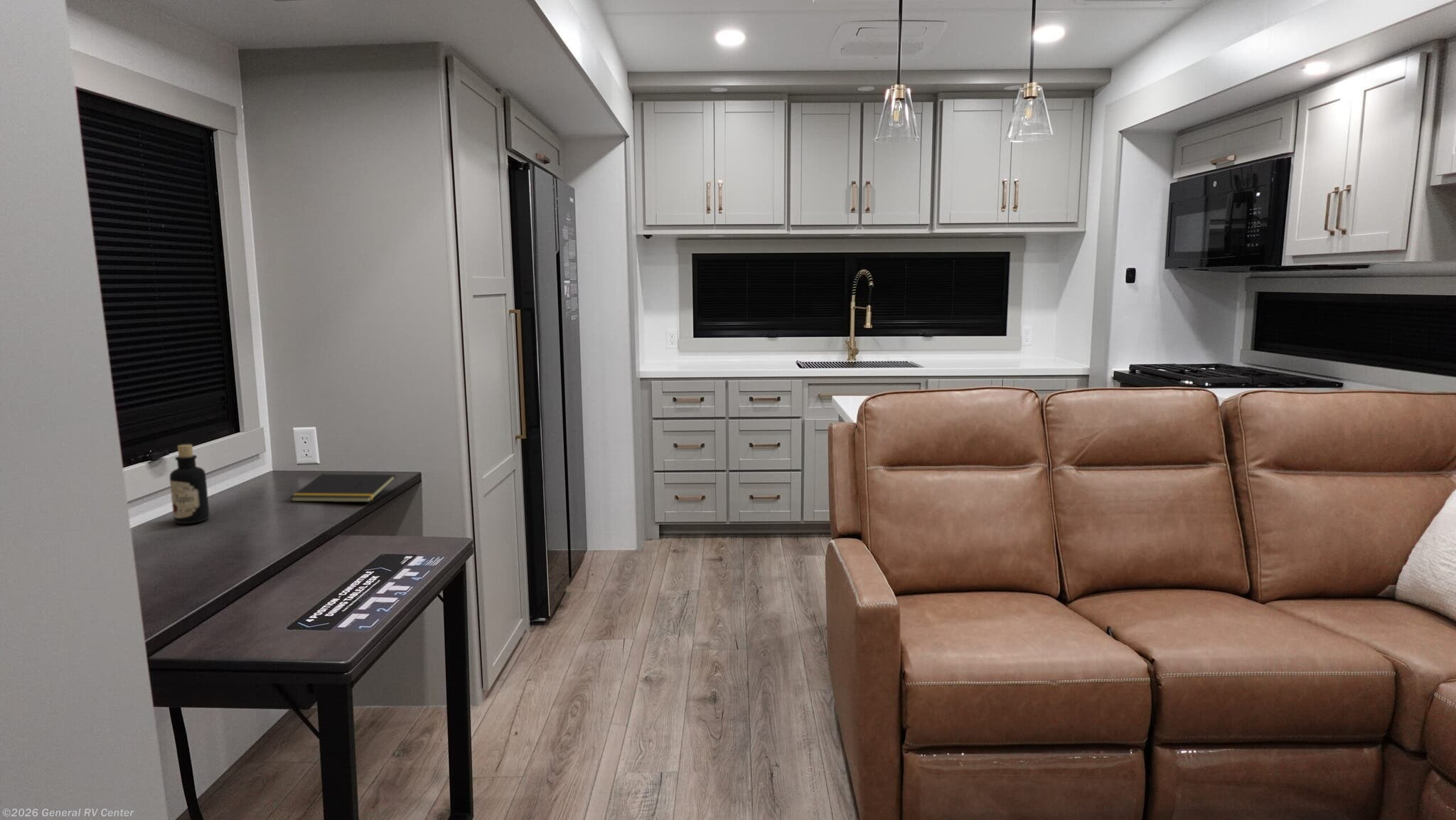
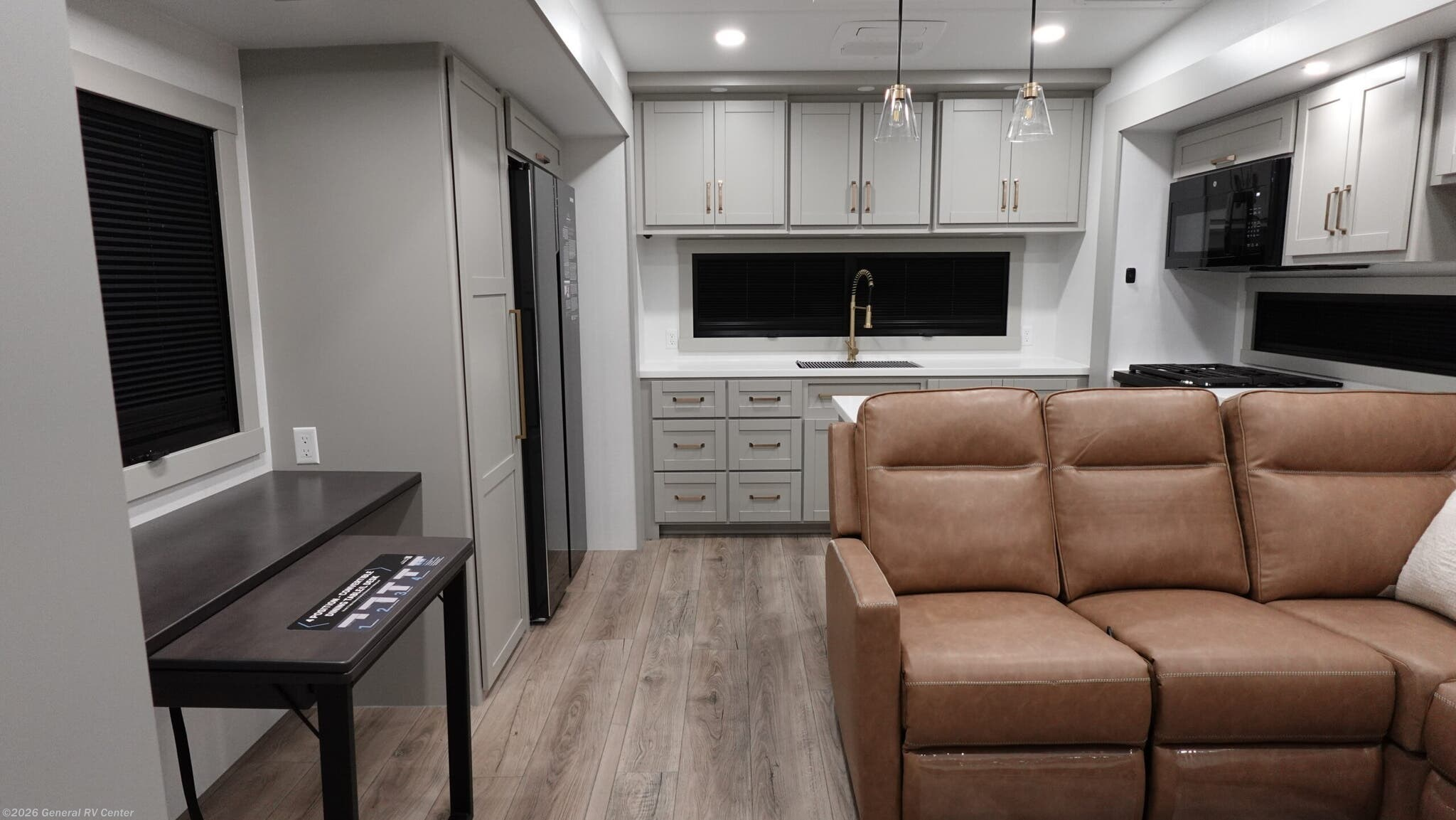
- bottle [169,444,210,524]
- notepad [290,474,396,503]
